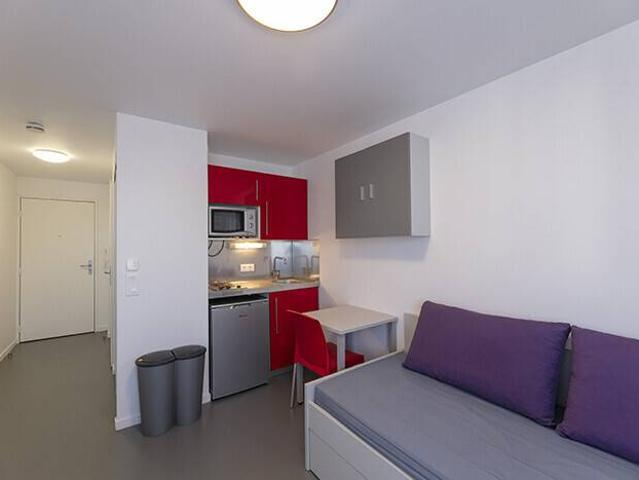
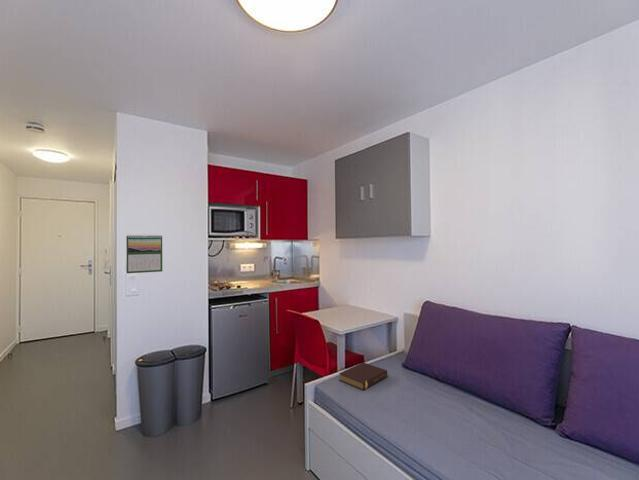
+ book [338,361,388,391]
+ calendar [125,233,163,274]
